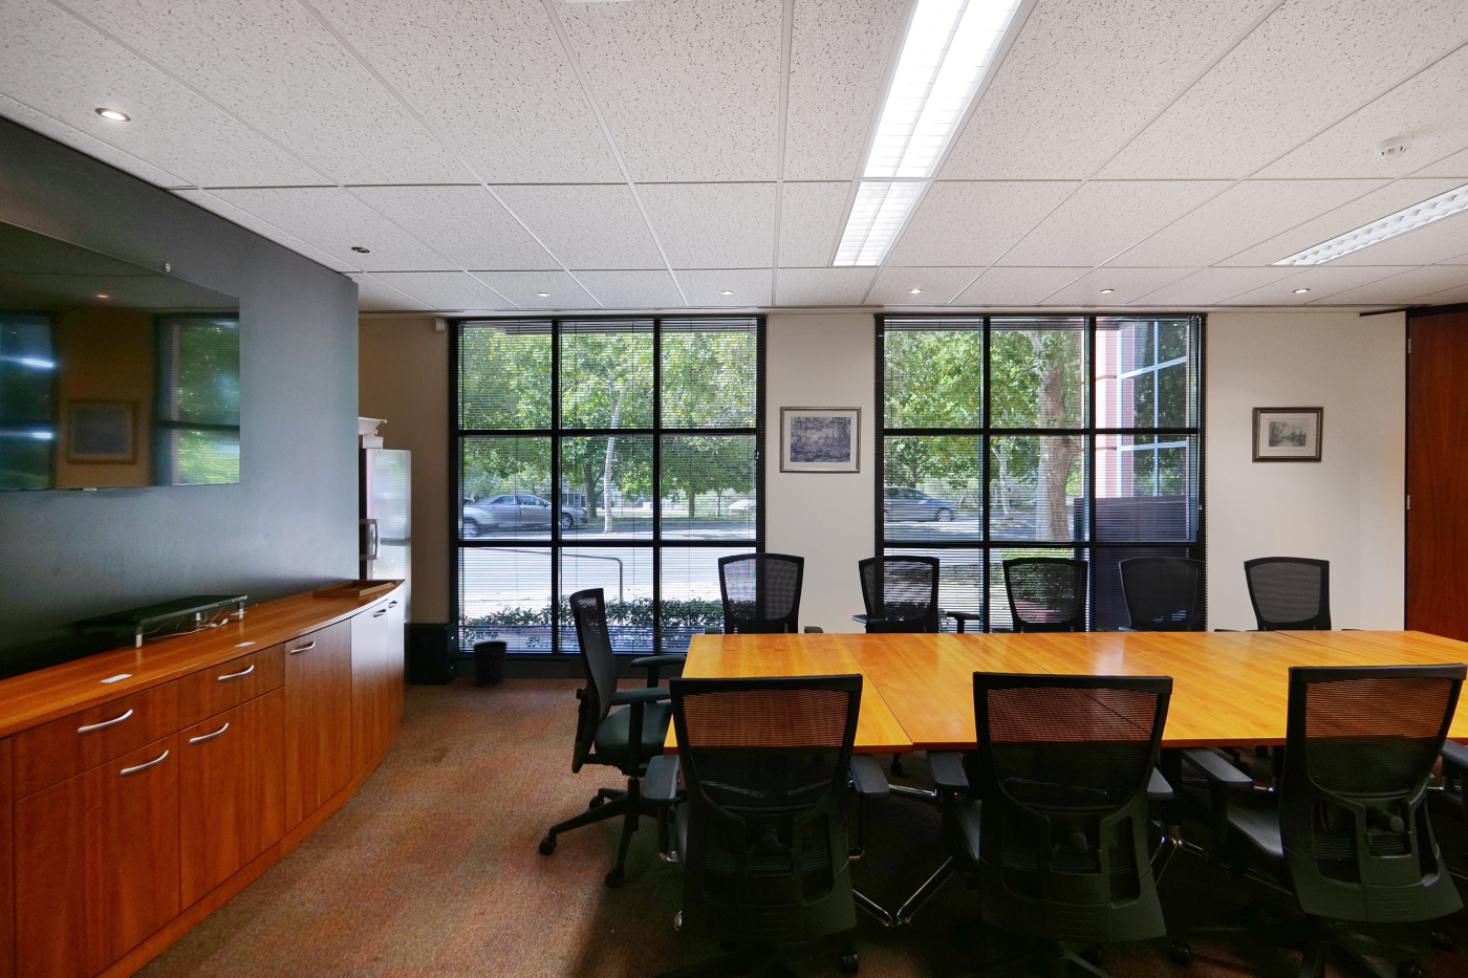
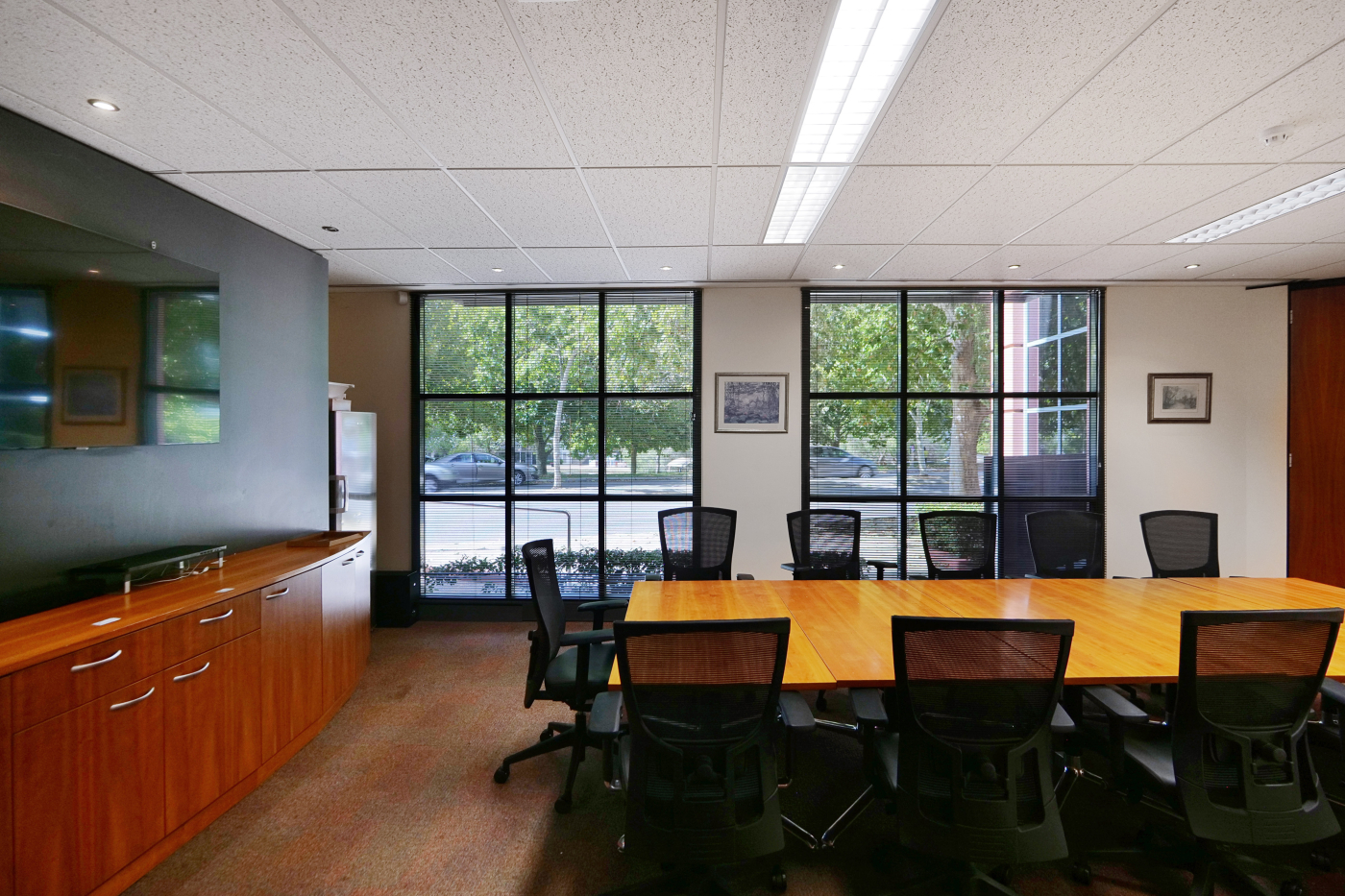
- wastebasket [470,640,509,688]
